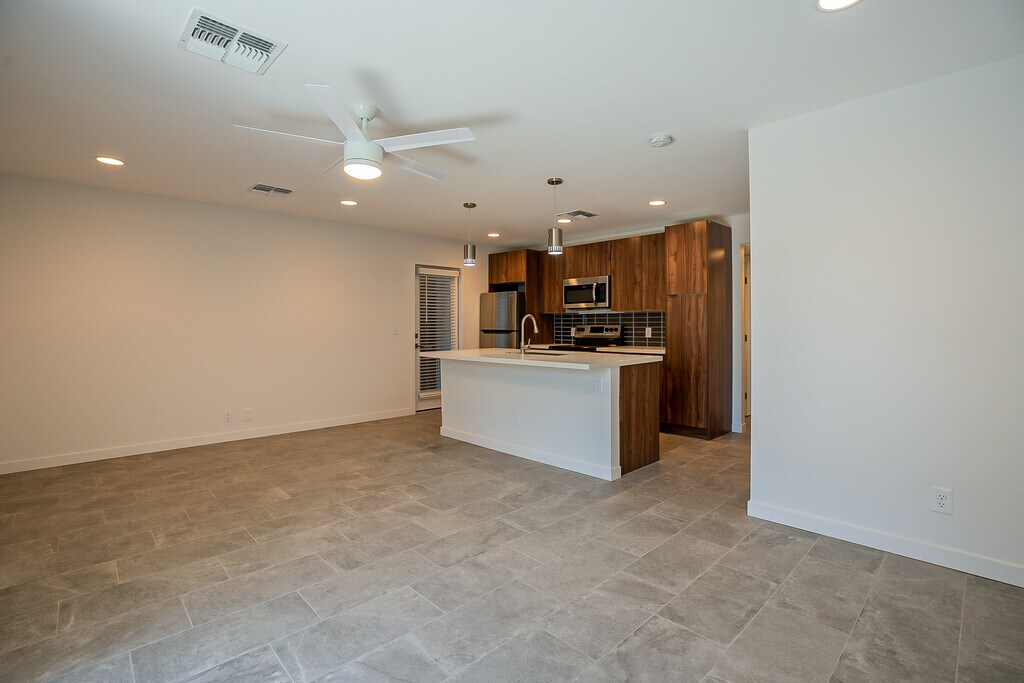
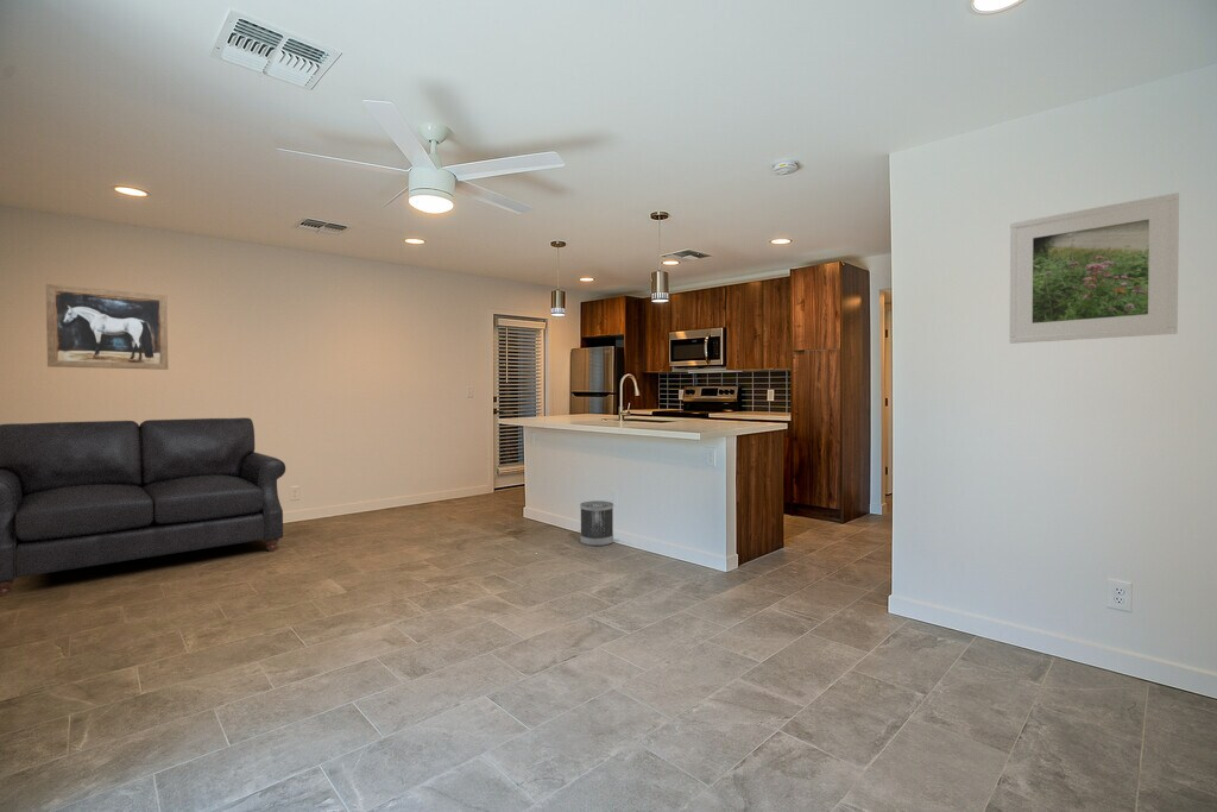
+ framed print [1009,191,1180,345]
+ wall art [45,283,169,371]
+ sofa [0,417,286,598]
+ wastebasket [579,499,614,547]
